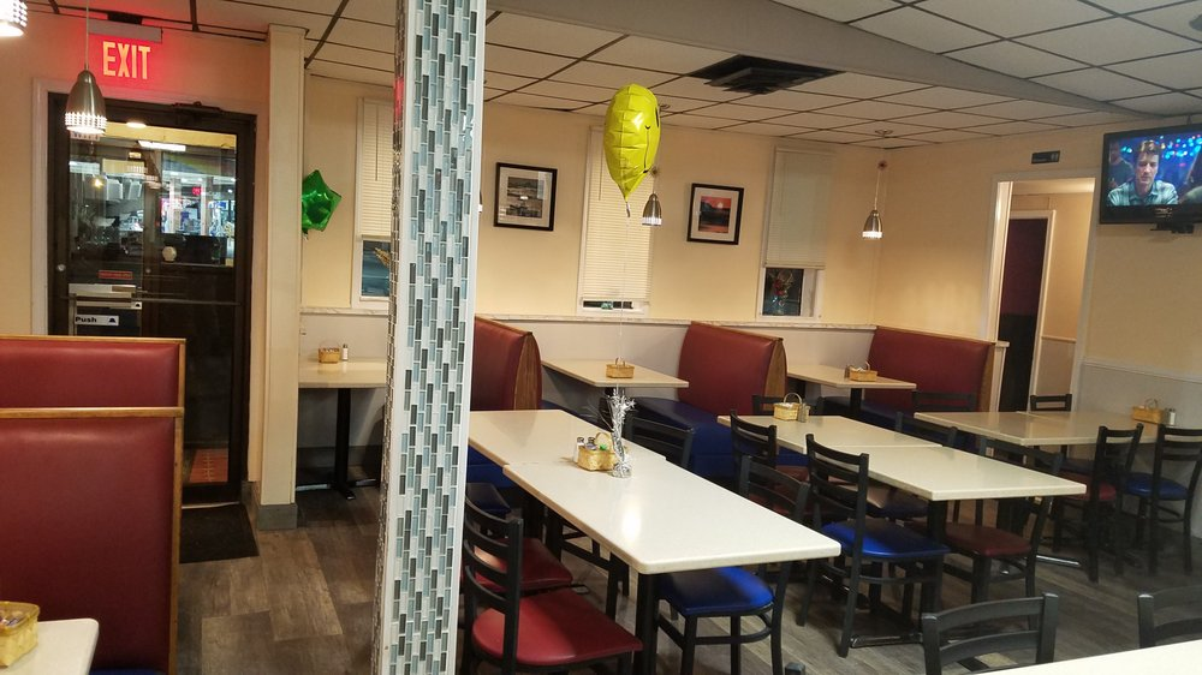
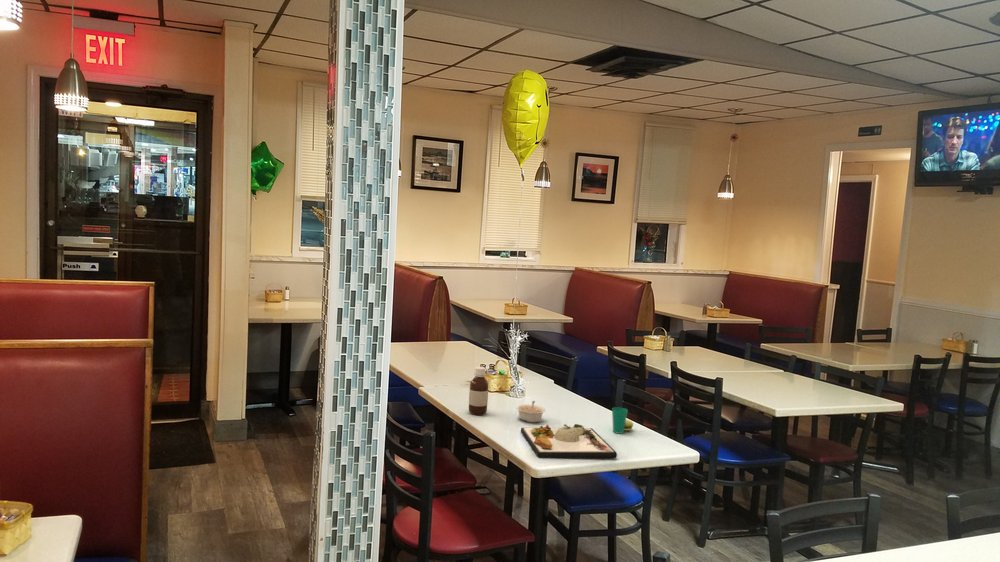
+ bottle [468,366,489,416]
+ cup [611,406,634,435]
+ legume [515,400,547,423]
+ dinner plate [520,423,618,459]
